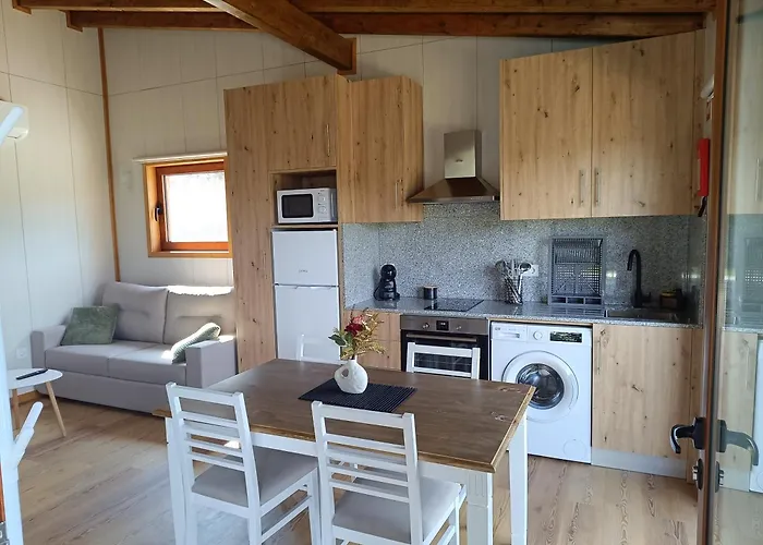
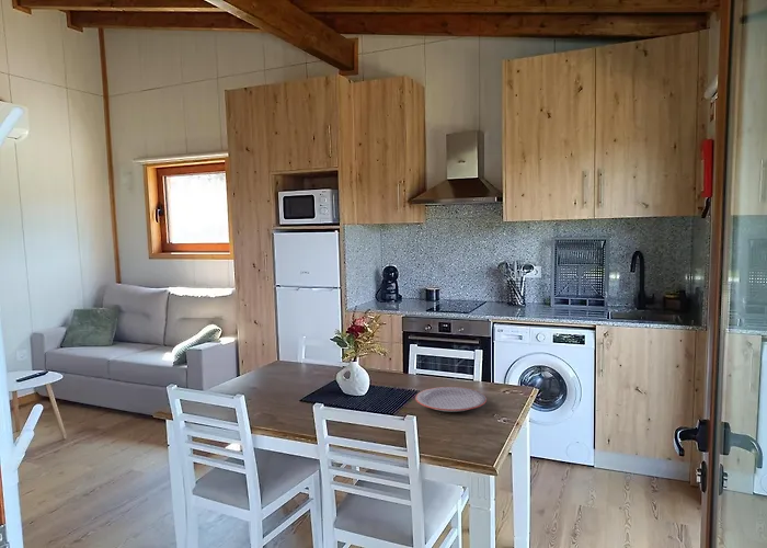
+ plate [414,386,488,413]
